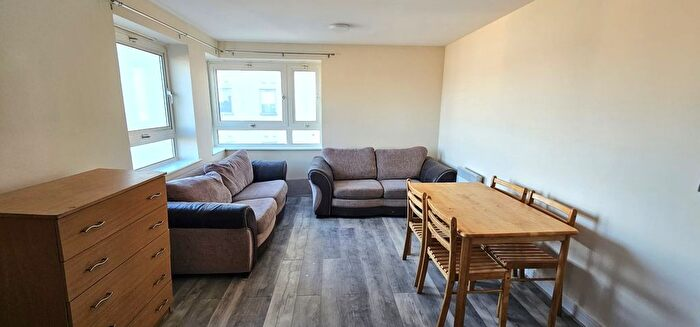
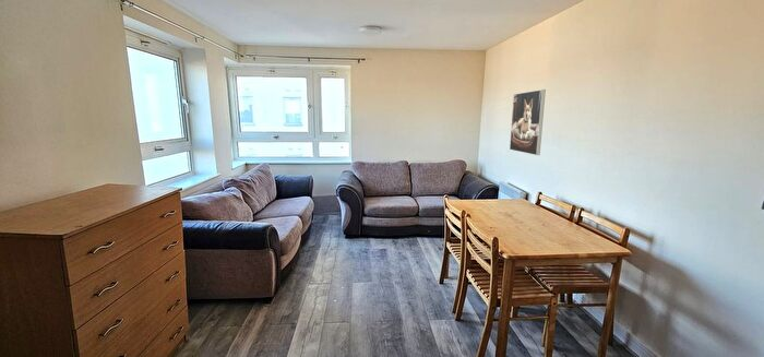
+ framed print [509,88,547,156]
